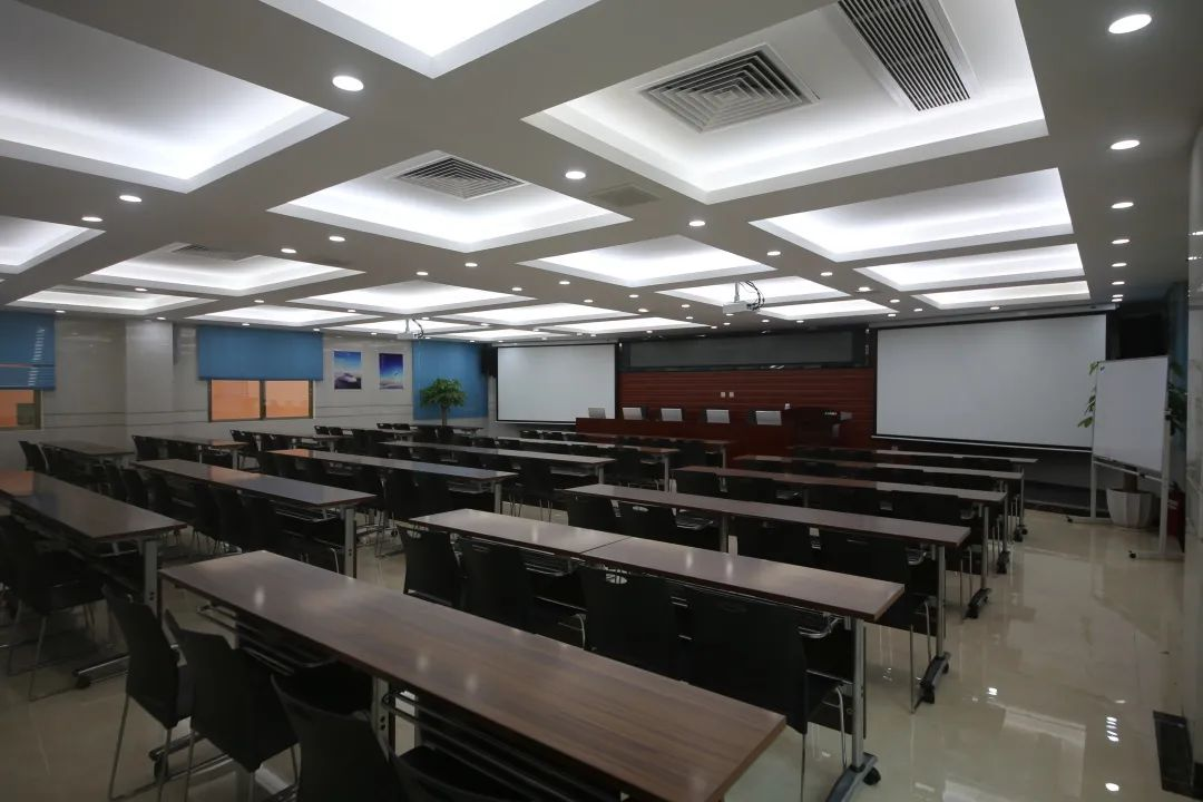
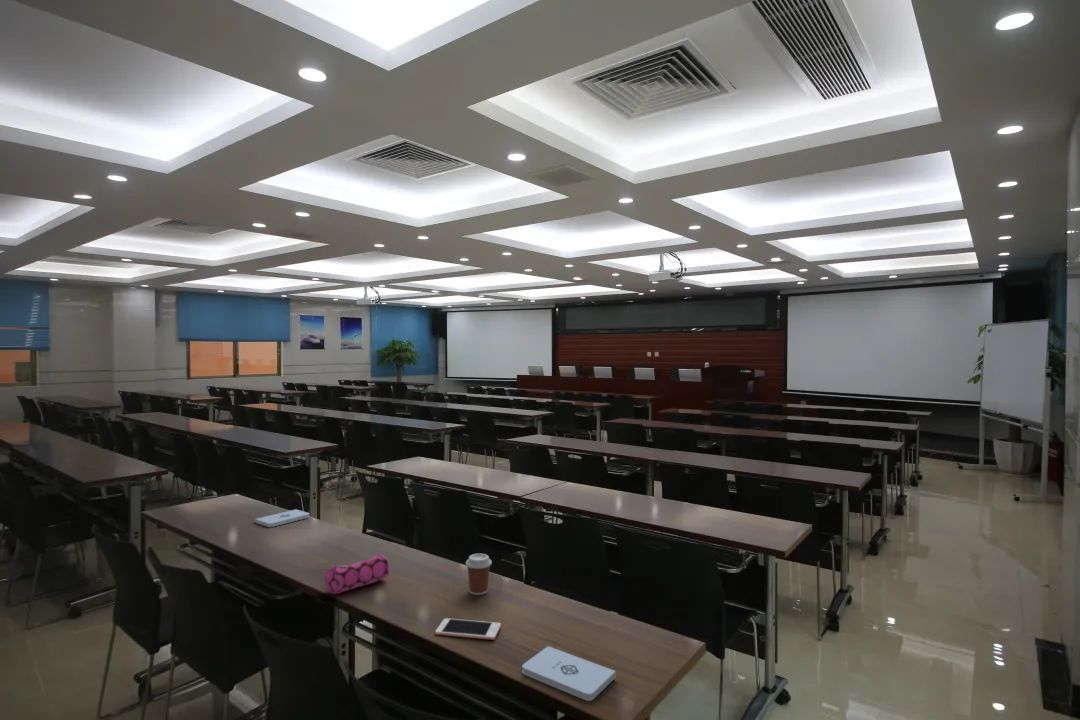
+ coffee cup [465,553,493,596]
+ notepad [521,645,617,702]
+ notepad [254,508,311,528]
+ cell phone [434,617,502,641]
+ pencil case [324,553,390,595]
